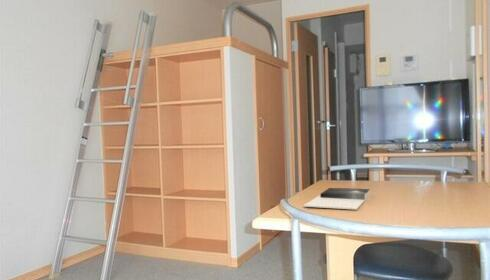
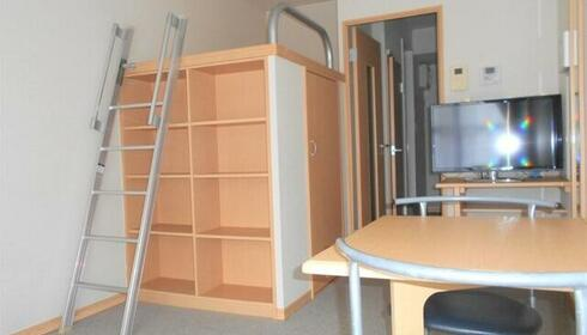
- book [303,187,371,211]
